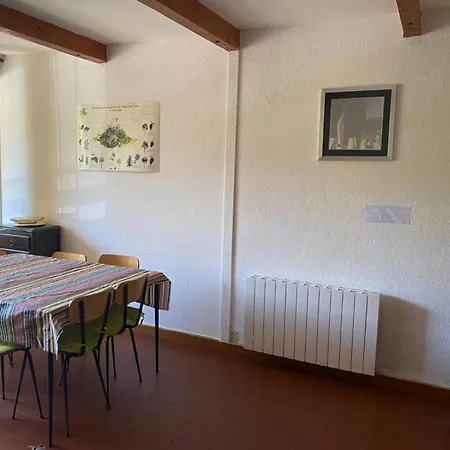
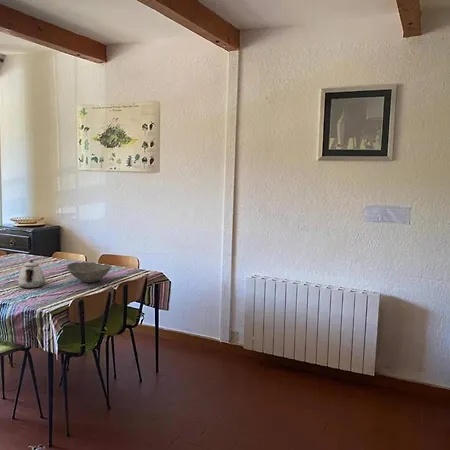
+ bowl [66,261,113,284]
+ teapot [17,259,46,289]
